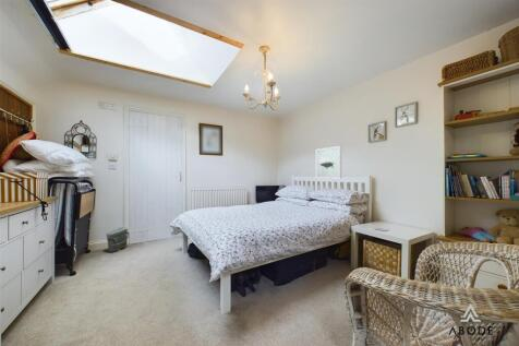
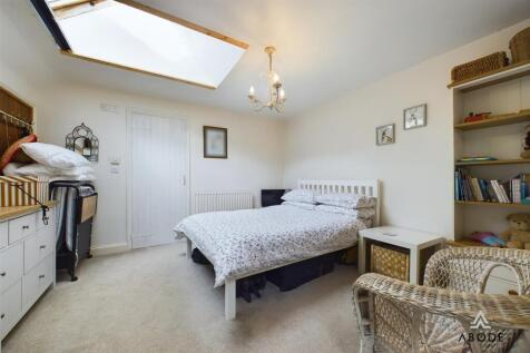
- bag [105,226,131,253]
- wall art [315,145,342,179]
